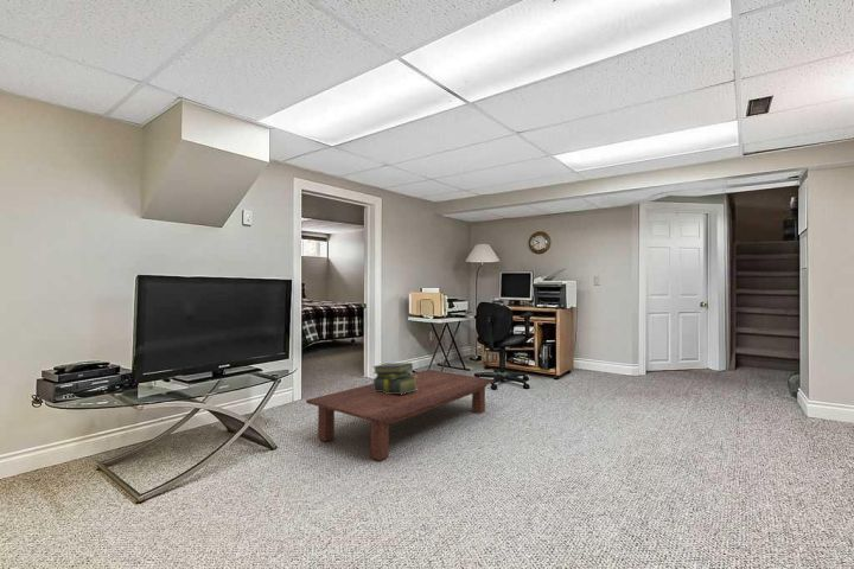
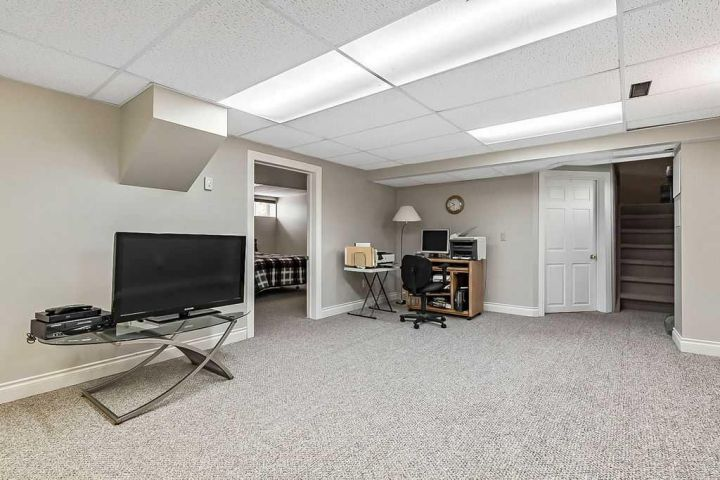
- stack of books [371,362,418,395]
- coffee table [305,369,496,461]
